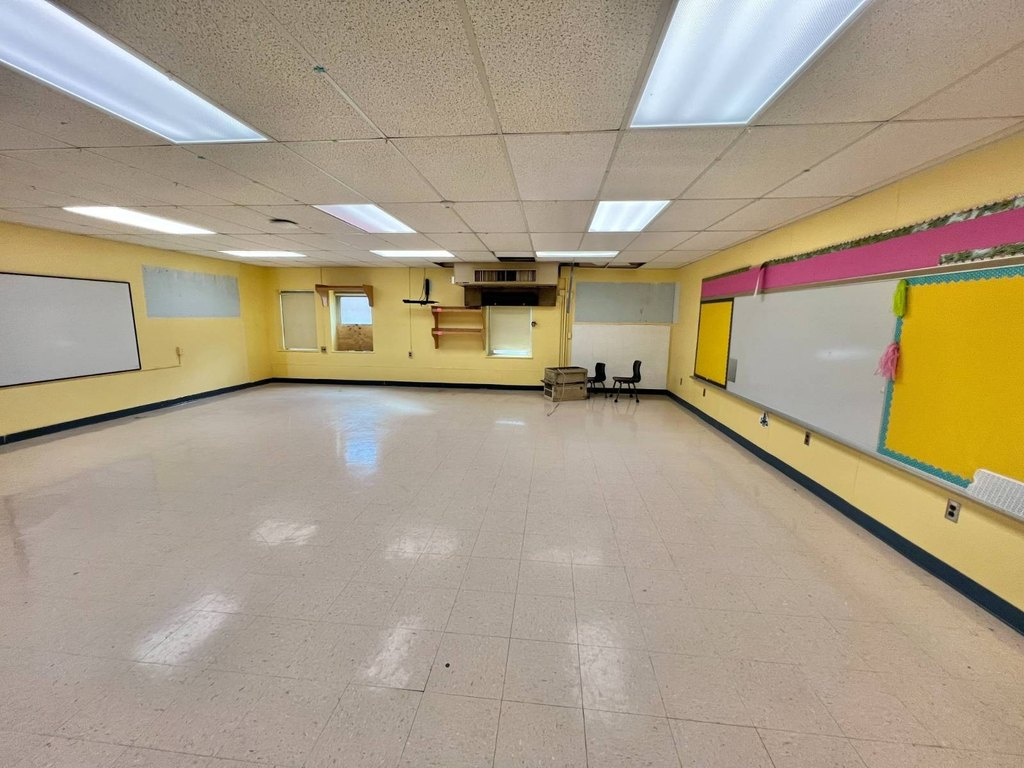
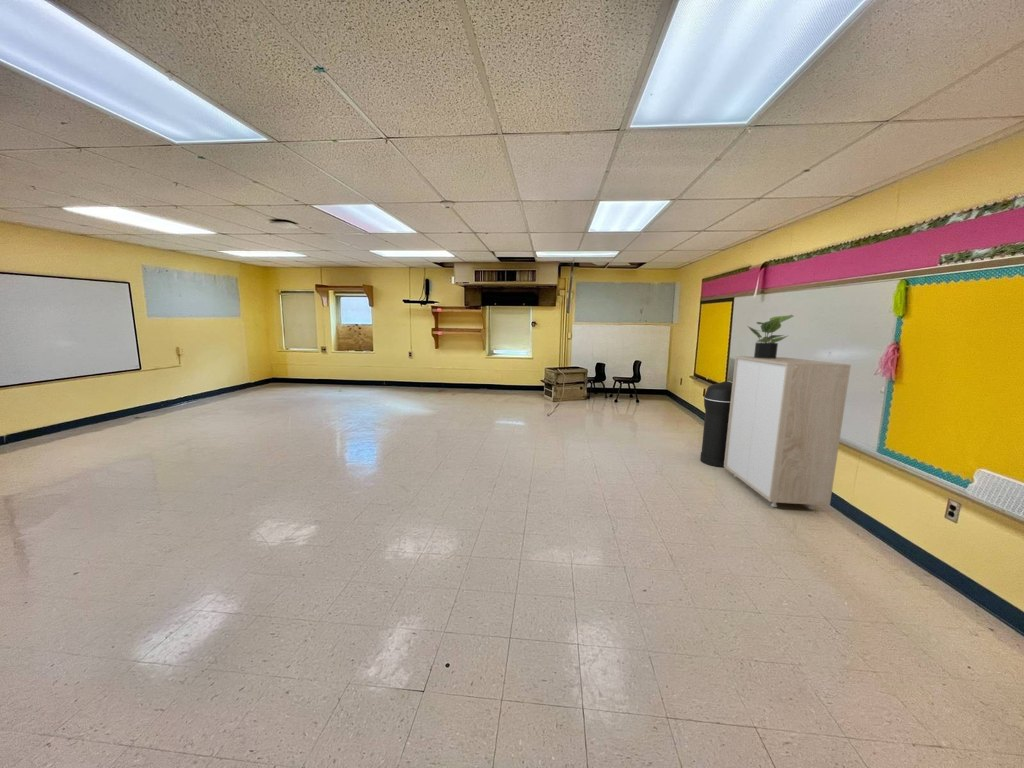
+ storage cabinet [723,355,852,510]
+ potted plant [747,314,794,359]
+ trash can [699,381,733,468]
